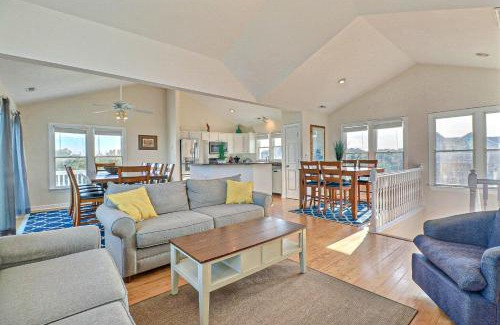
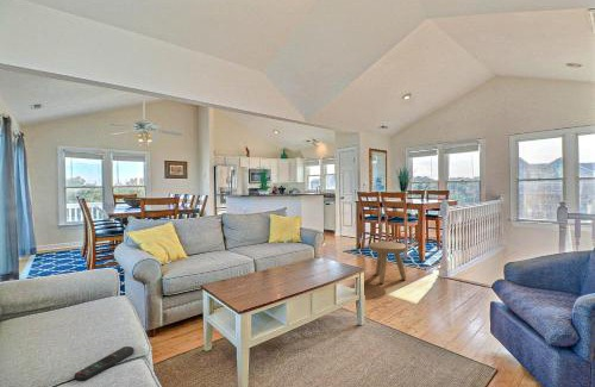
+ stool [368,241,408,285]
+ remote control [73,345,136,382]
